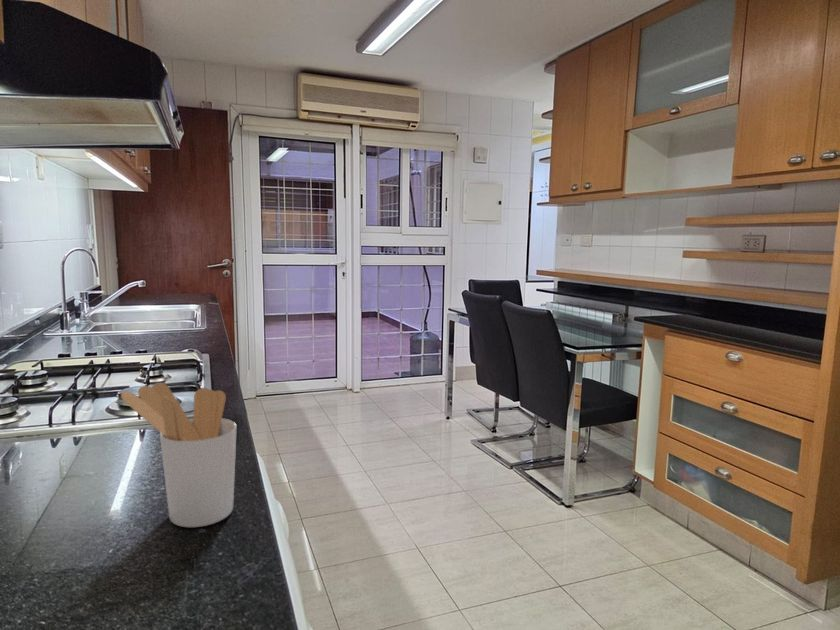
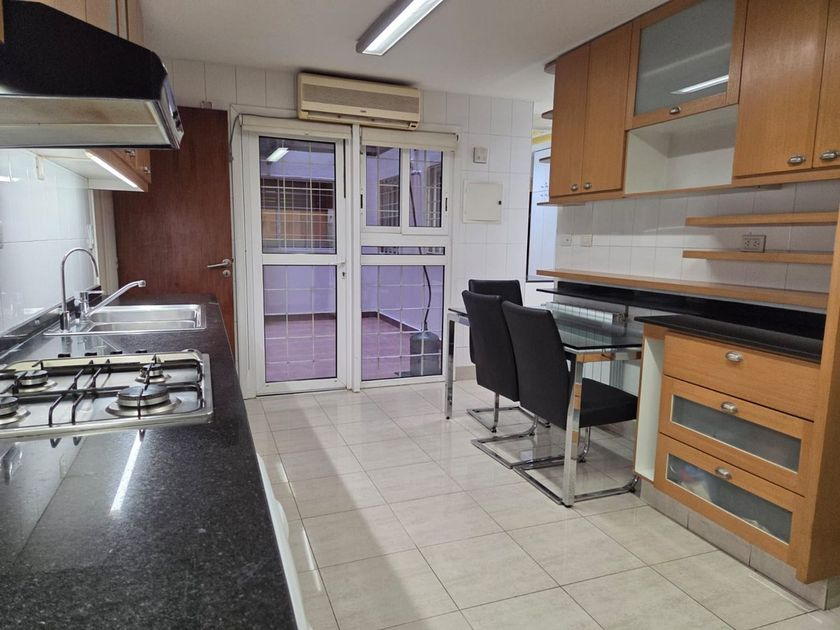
- utensil holder [120,382,238,528]
